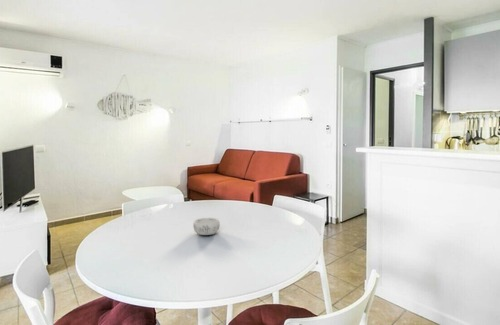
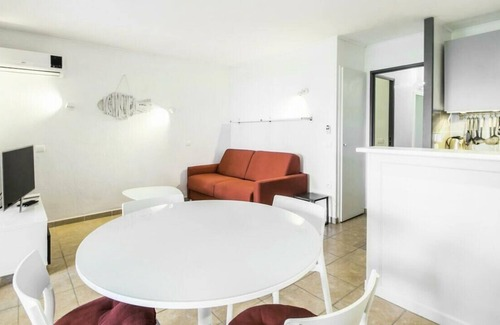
- decorative bowl [192,217,221,236]
